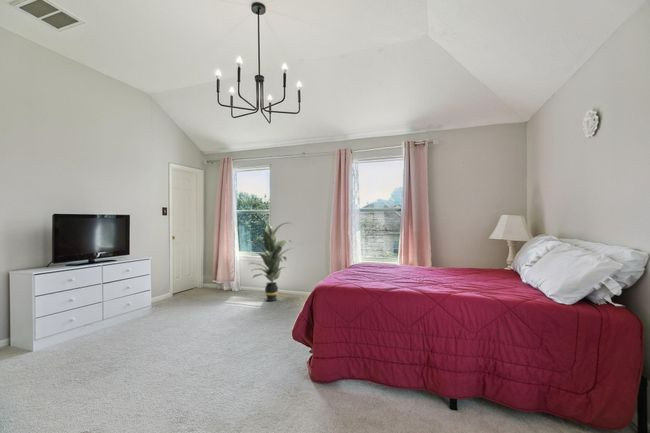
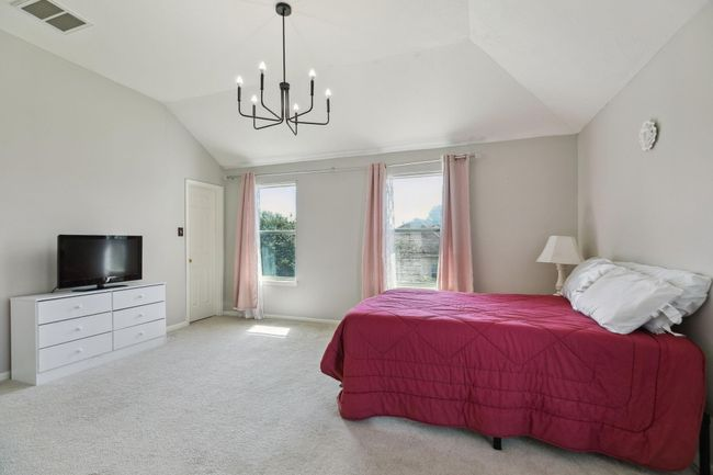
- indoor plant [244,218,294,302]
